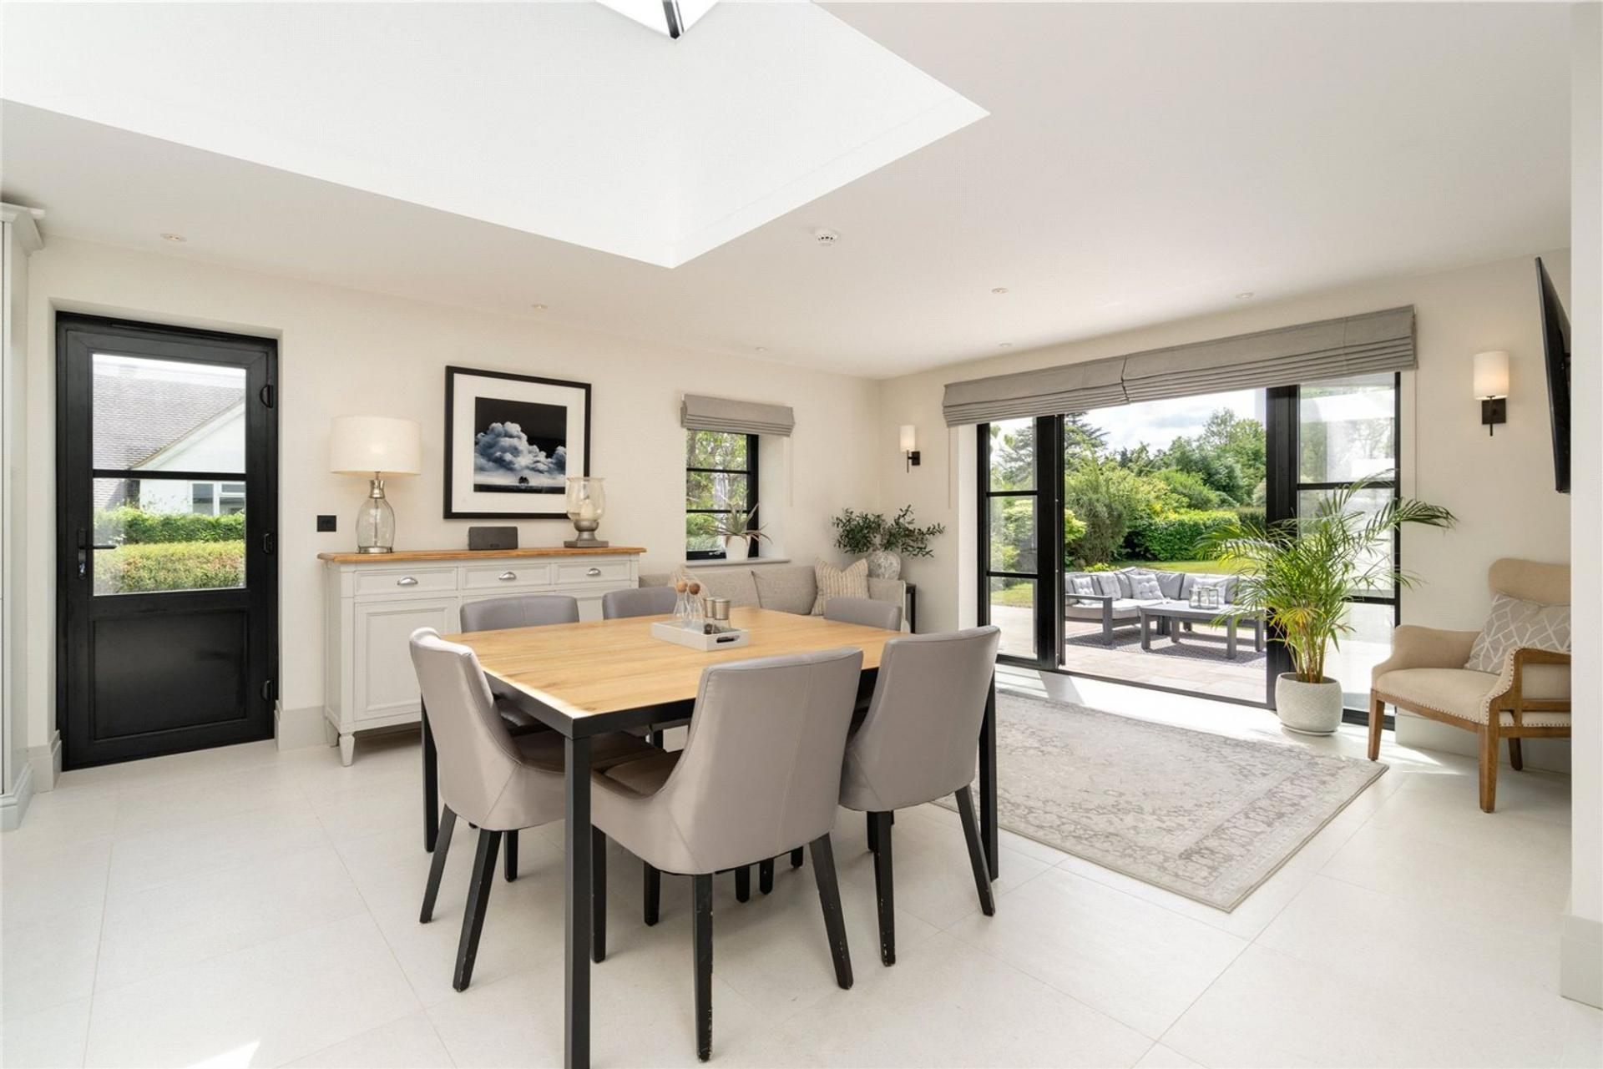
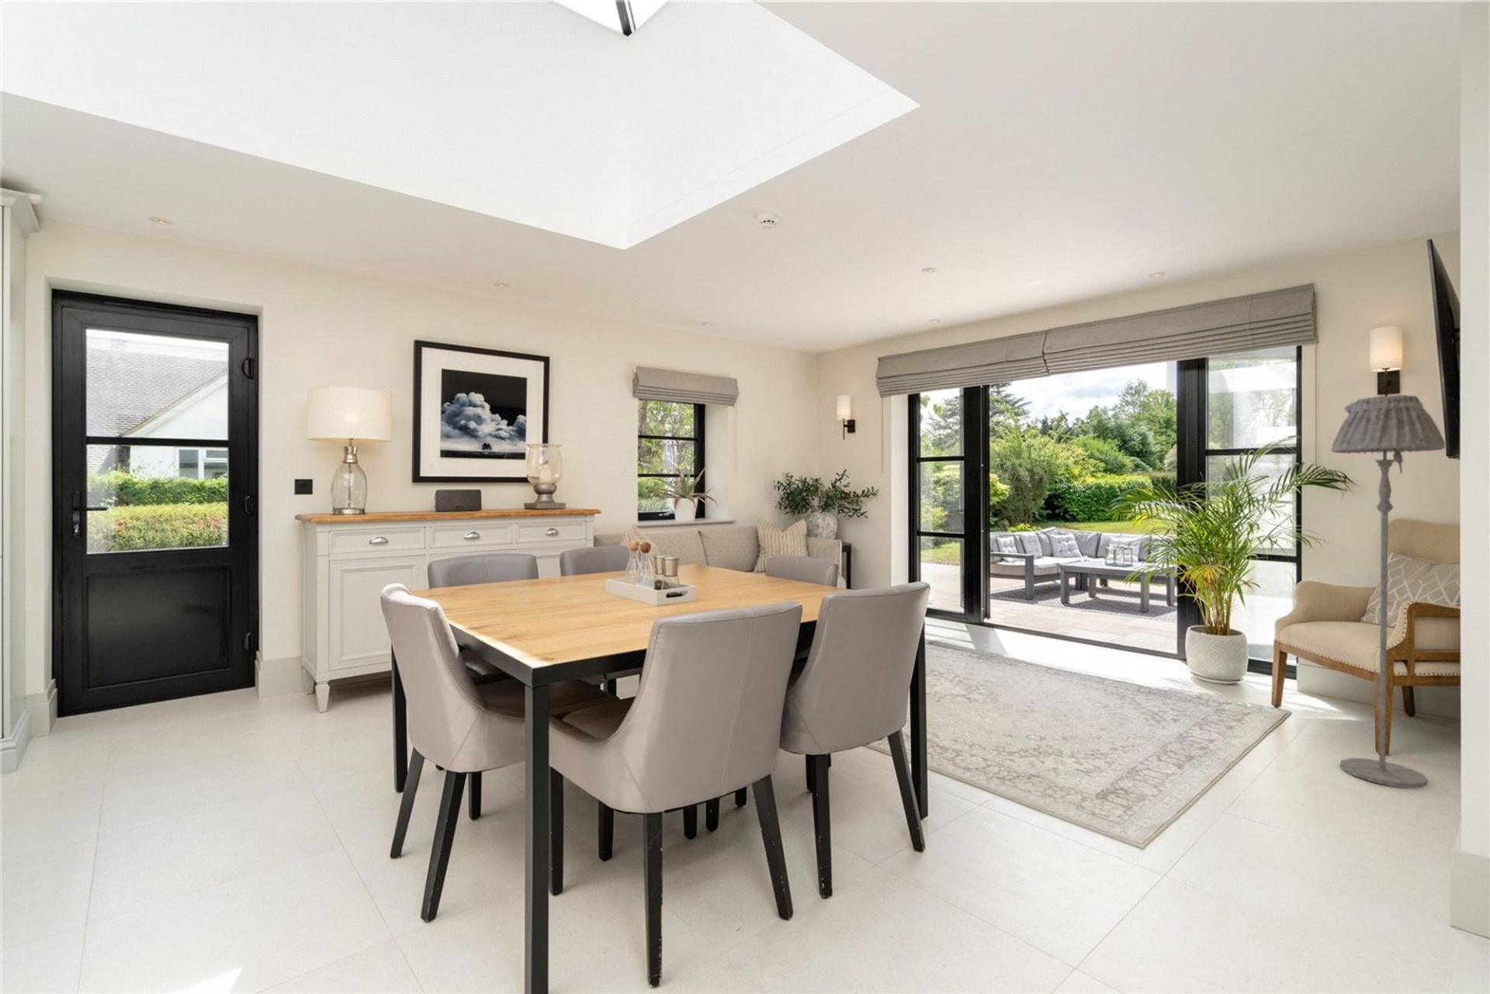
+ floor lamp [1330,394,1447,789]
